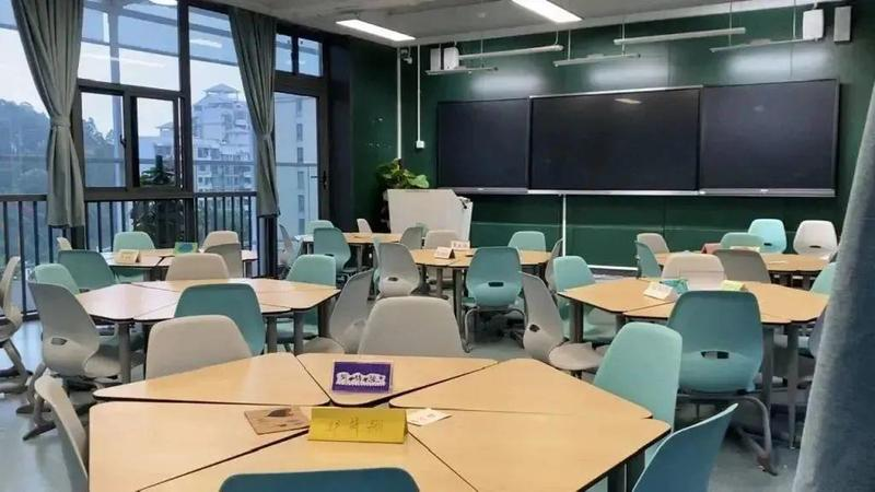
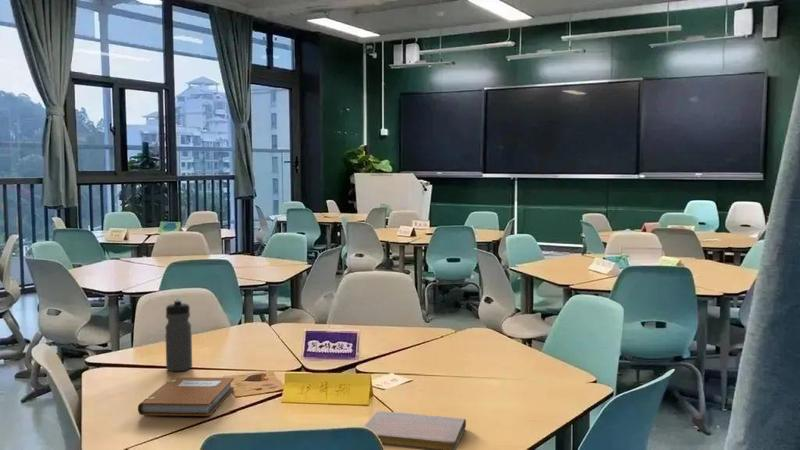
+ notebook [363,410,467,450]
+ water bottle [164,299,193,372]
+ notebook [137,376,235,417]
